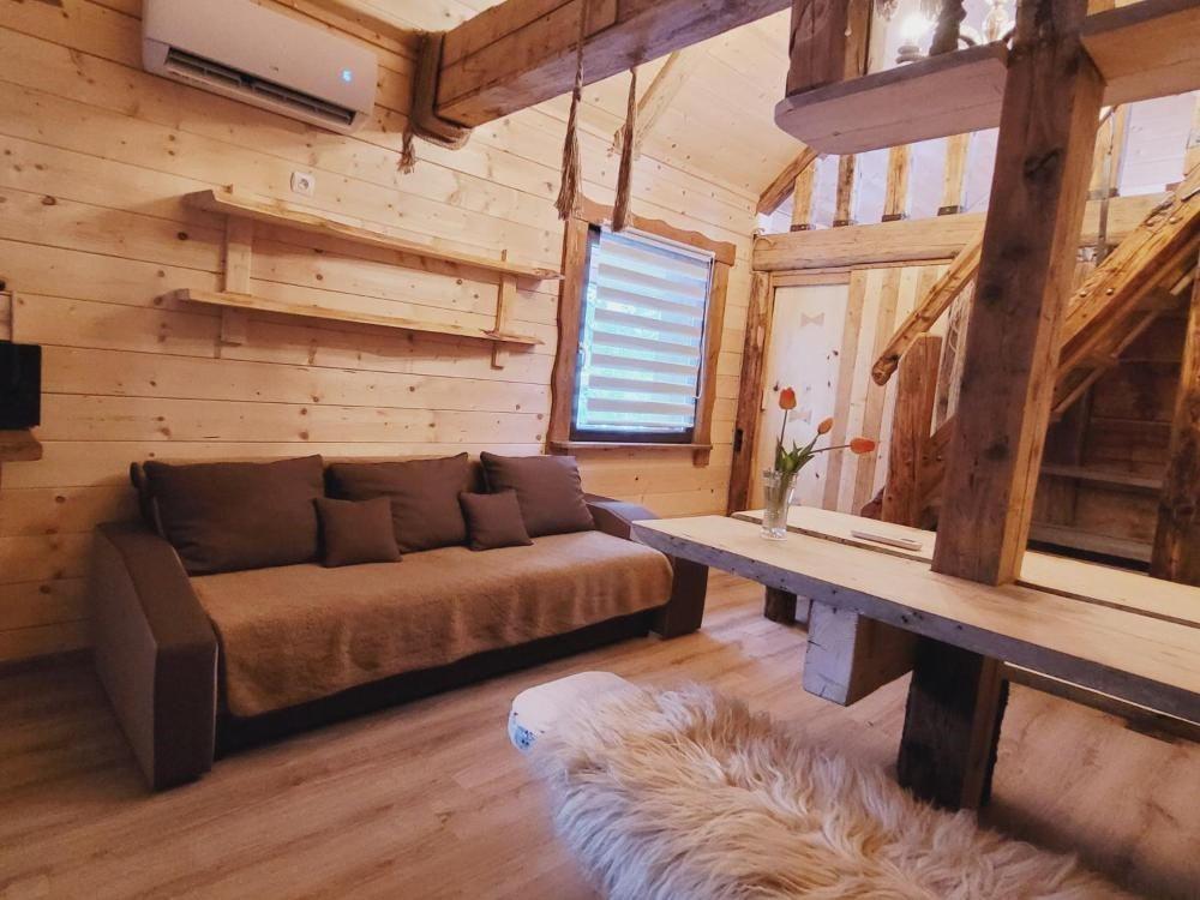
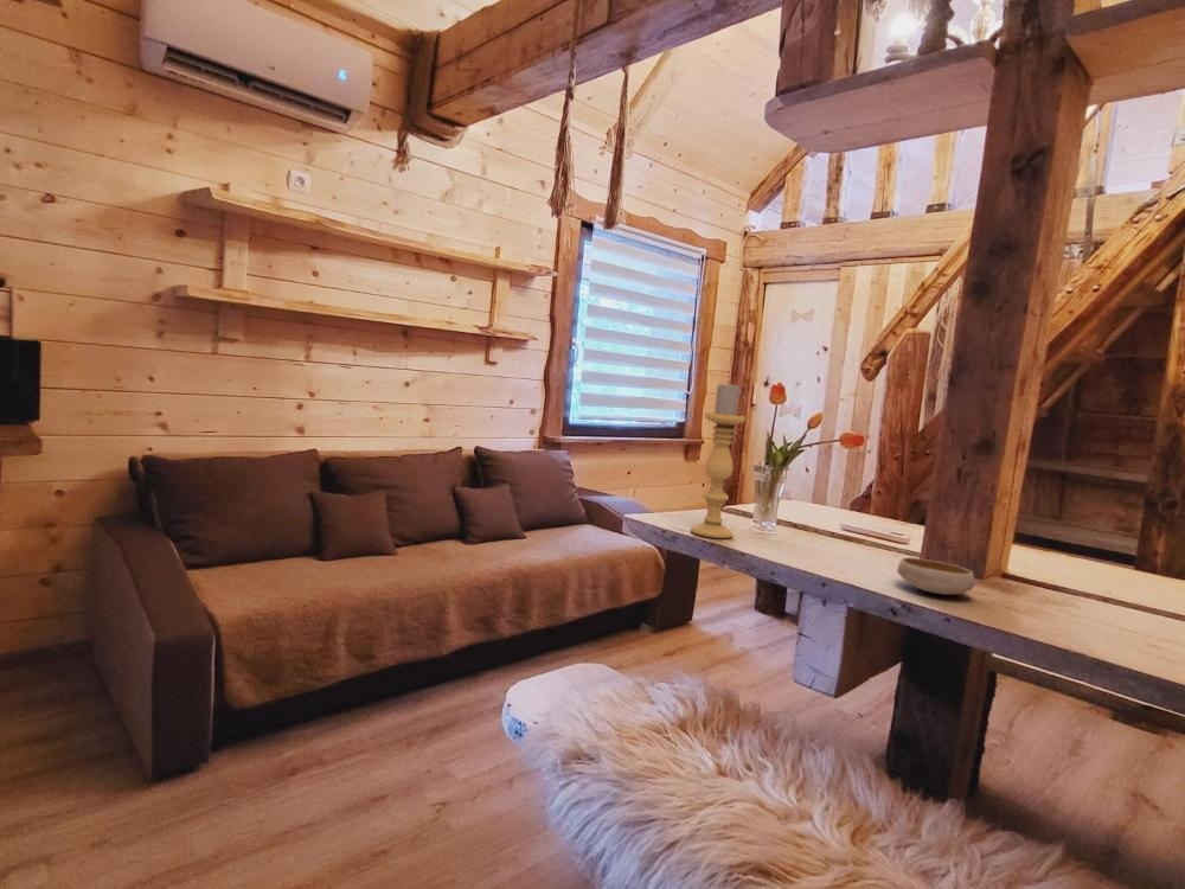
+ candle holder [690,380,747,539]
+ bowl [896,556,975,596]
